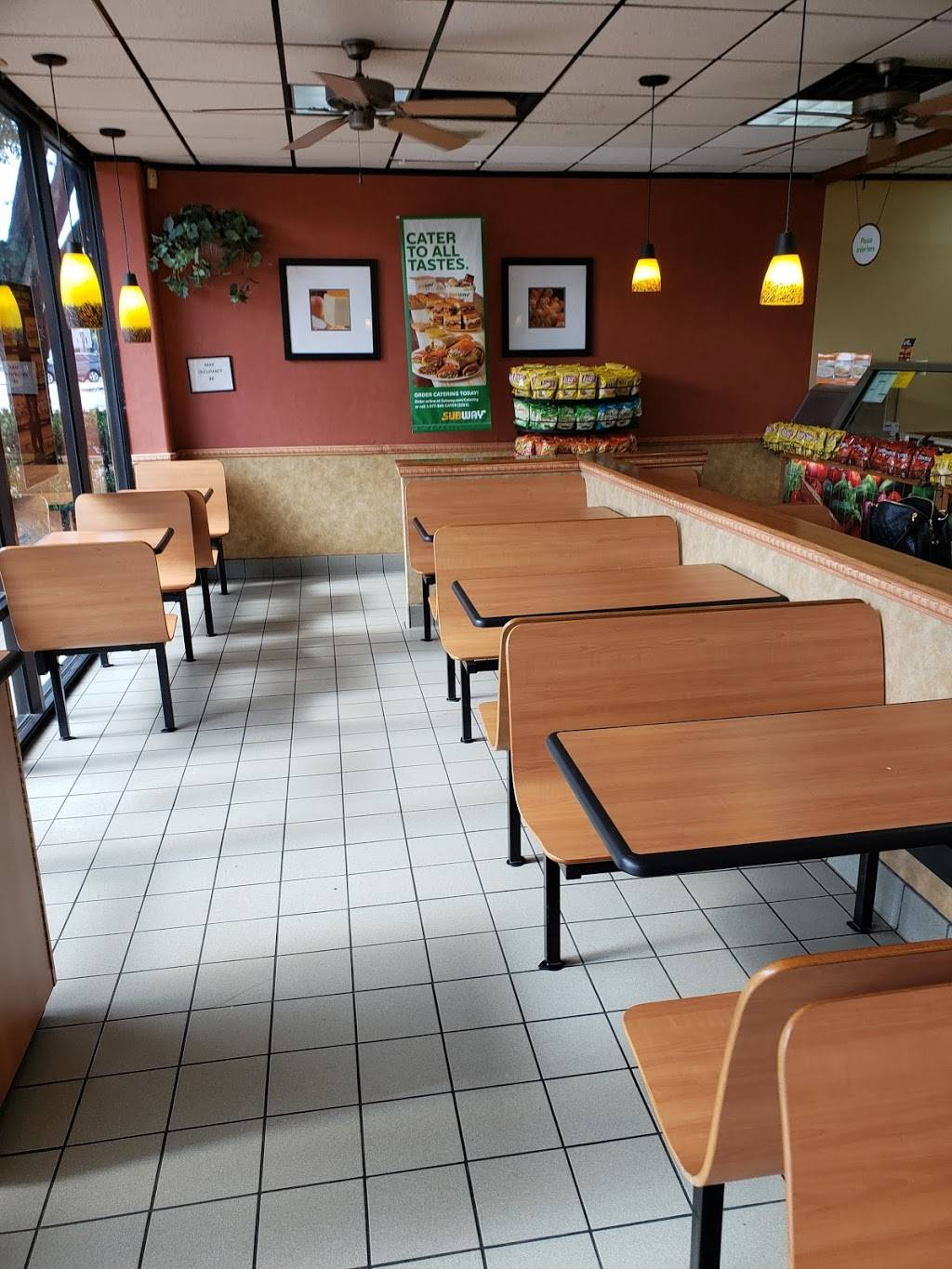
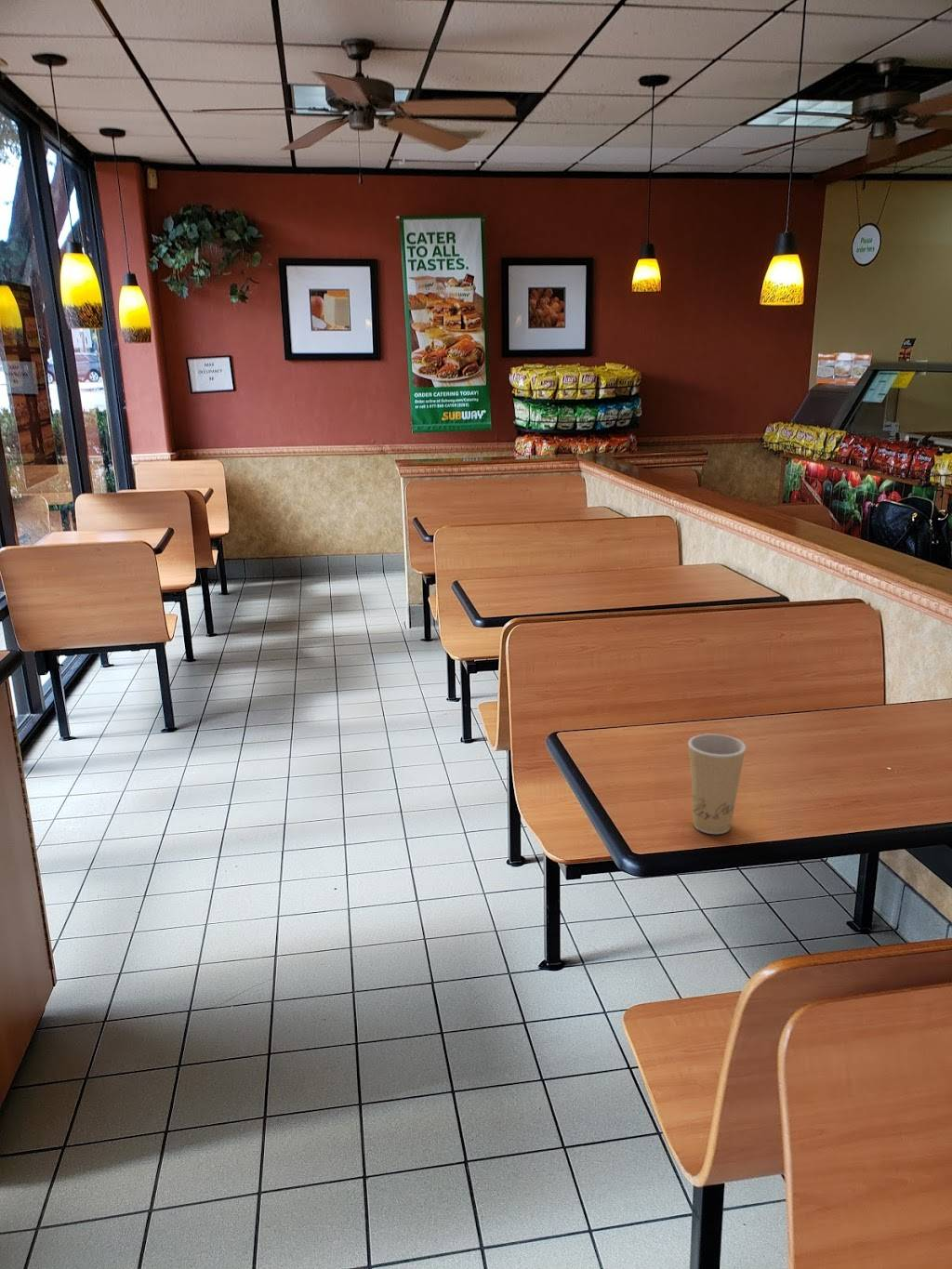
+ paper cup [687,734,747,835]
